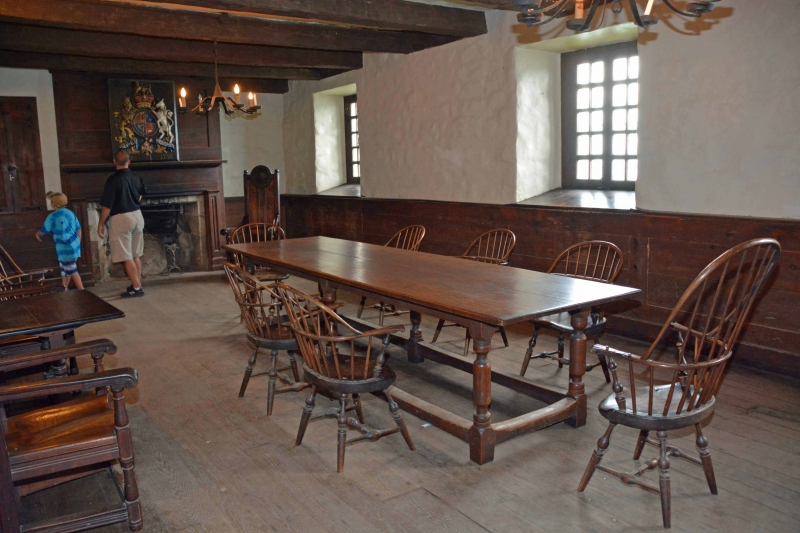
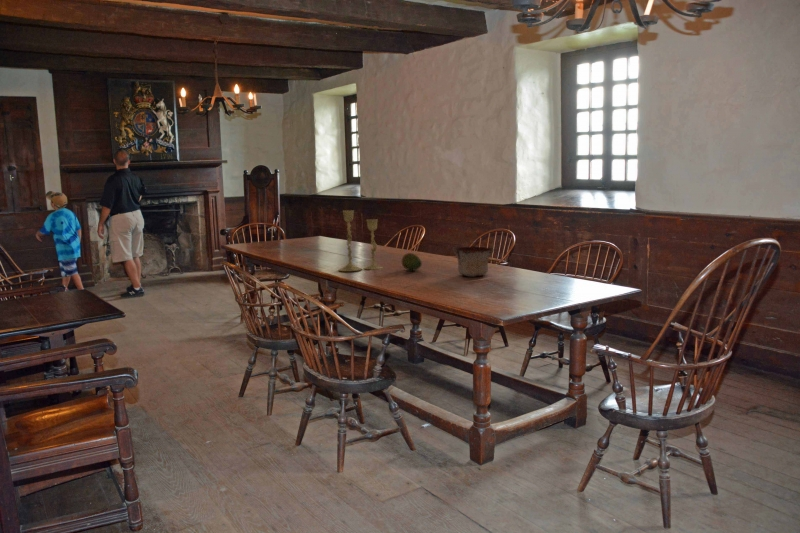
+ candlestick [338,209,384,272]
+ fruit [401,252,423,271]
+ bowl [452,246,495,278]
